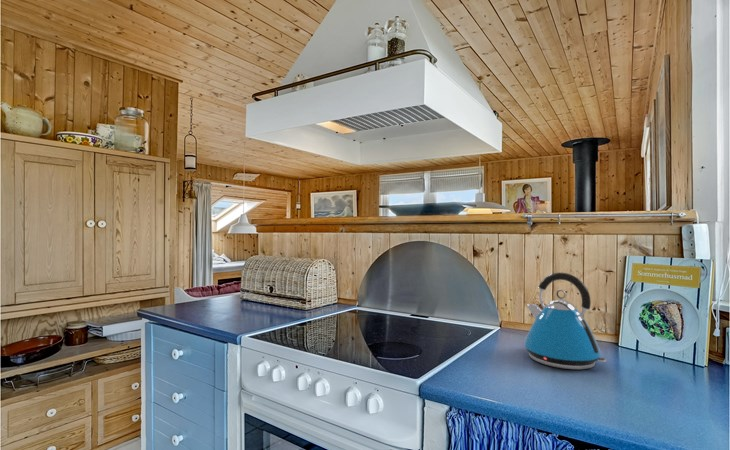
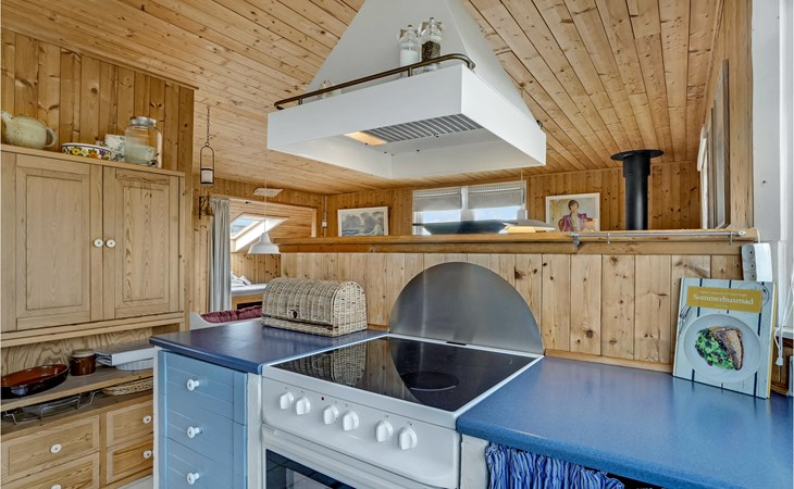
- kettle [523,271,607,371]
